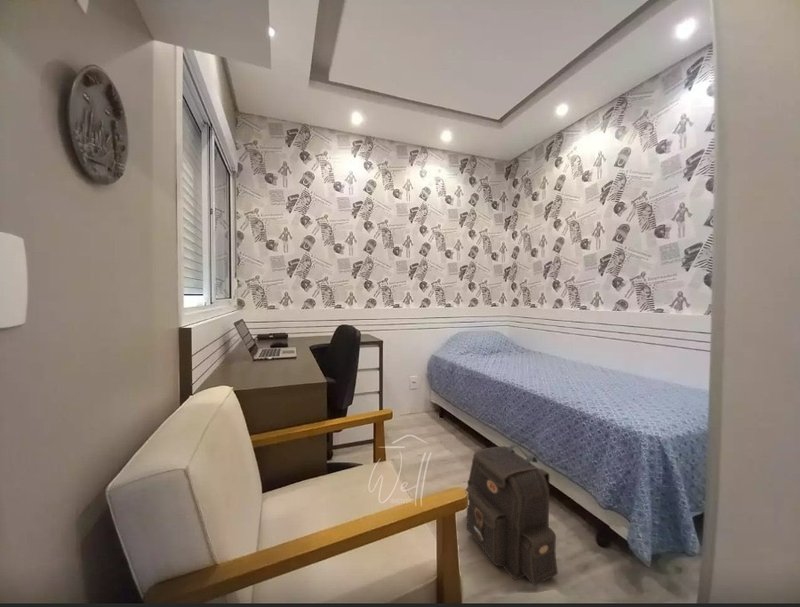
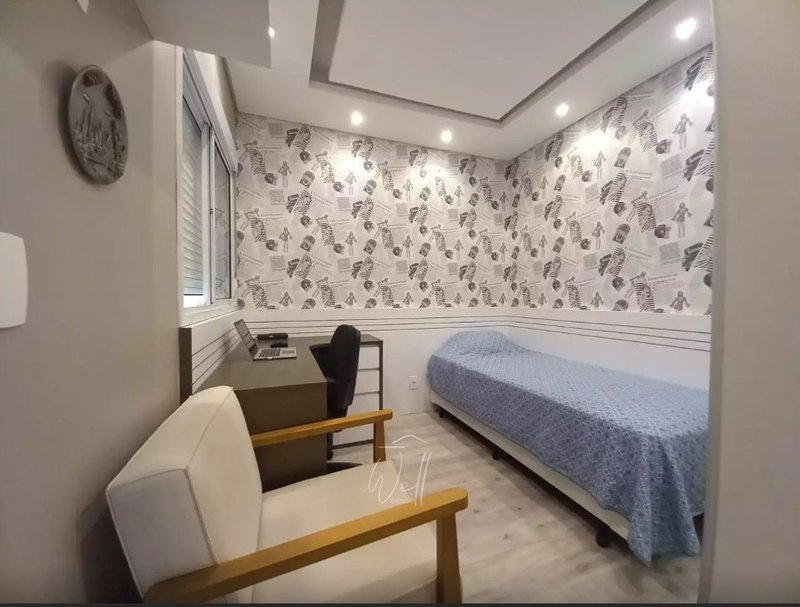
- backpack [465,443,559,586]
